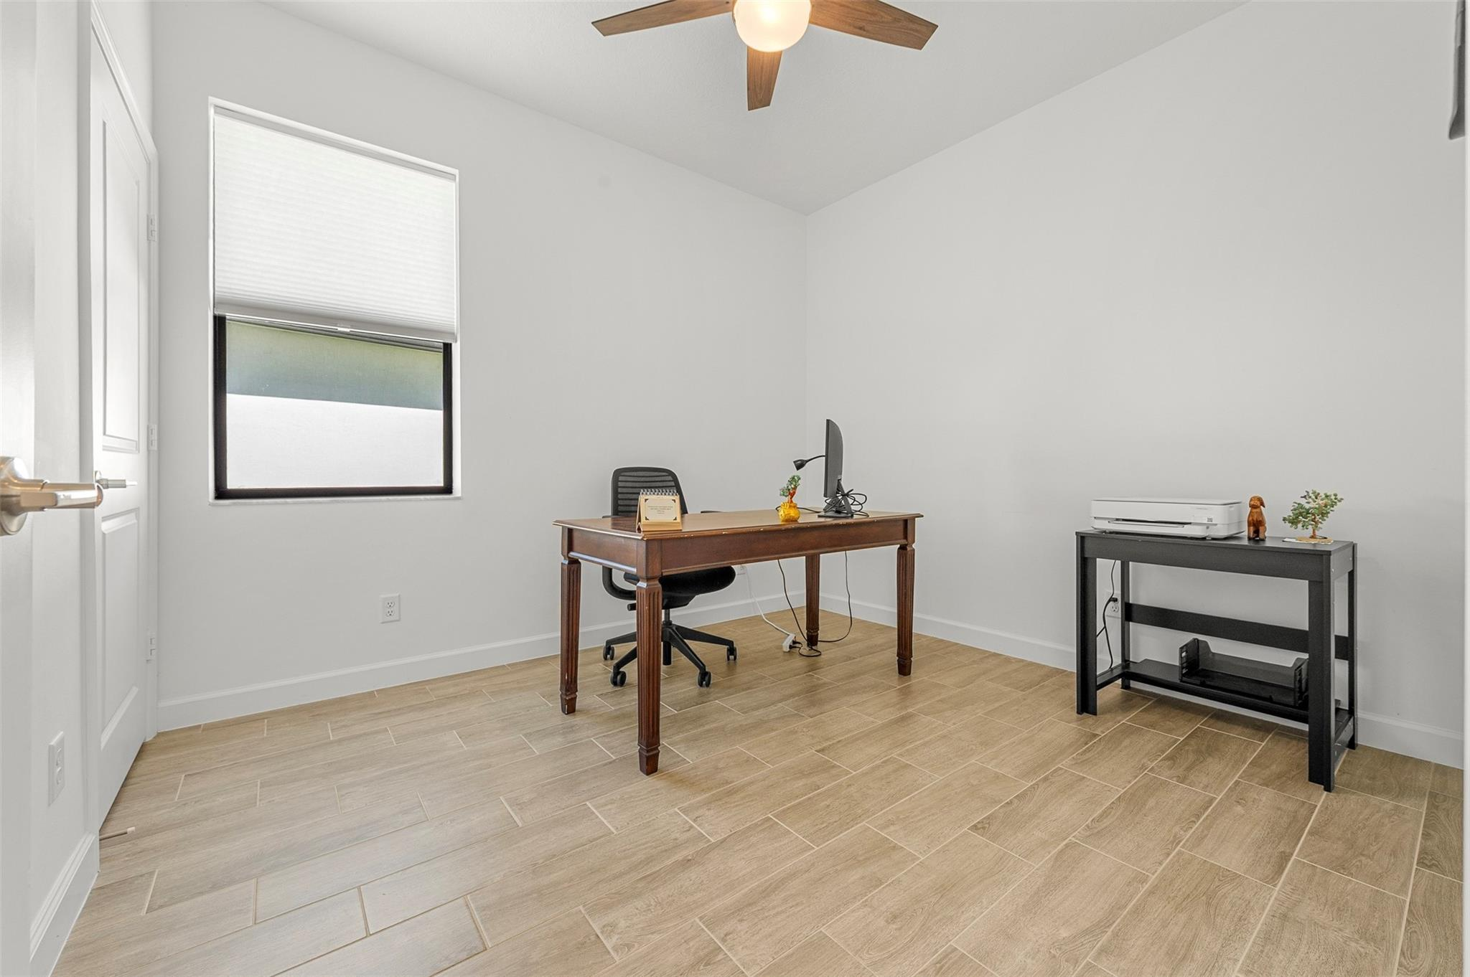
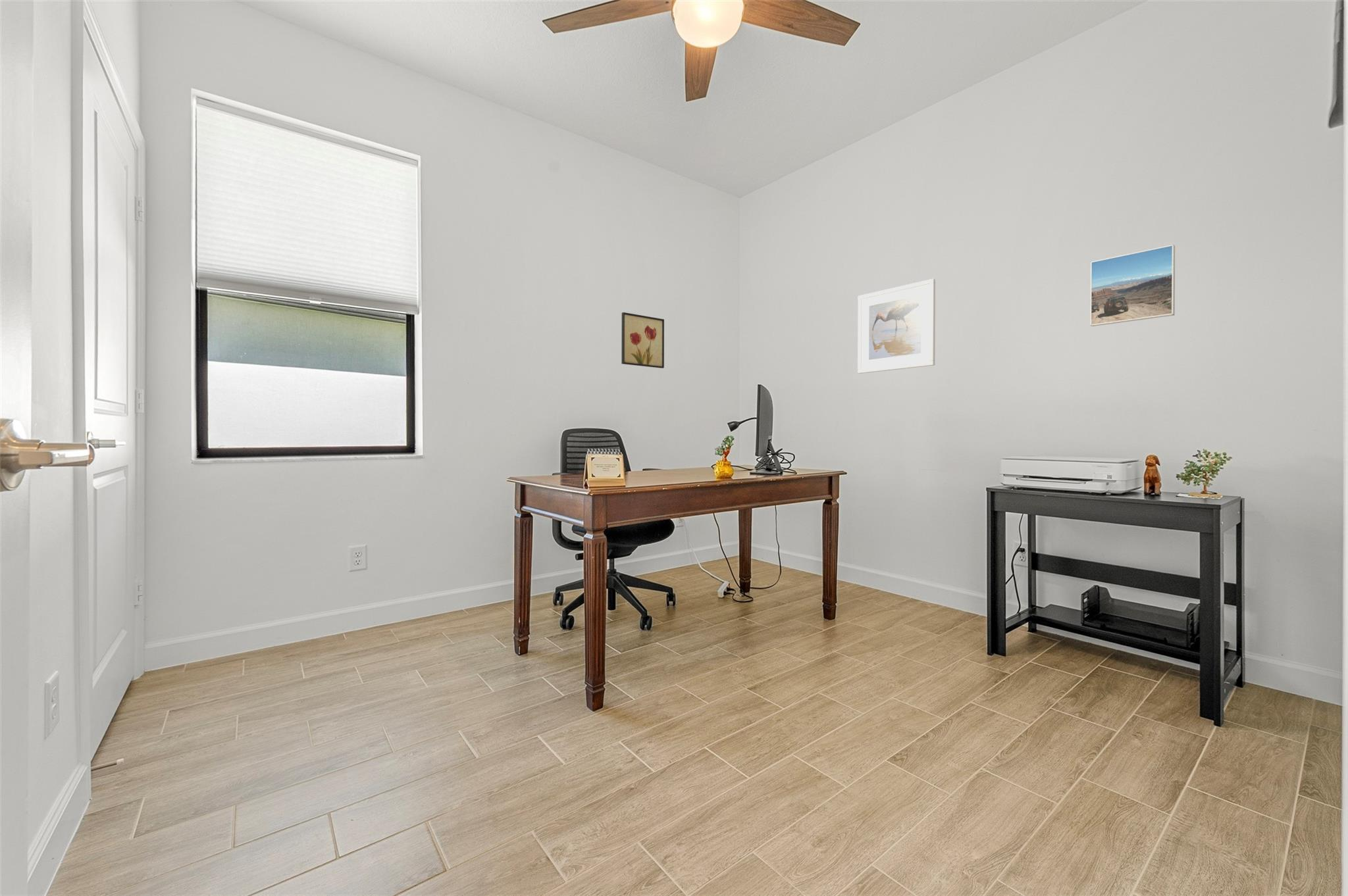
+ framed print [857,278,936,374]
+ wall art [621,312,665,369]
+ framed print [1089,244,1176,327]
